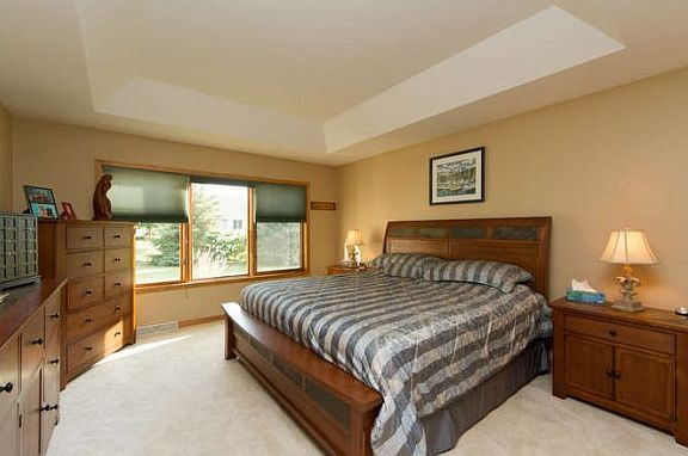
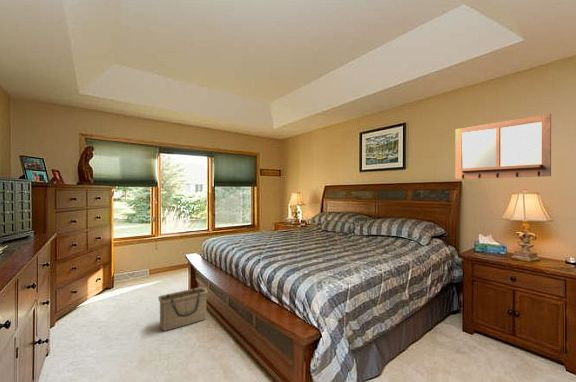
+ basket [157,286,209,332]
+ writing board [455,113,552,180]
